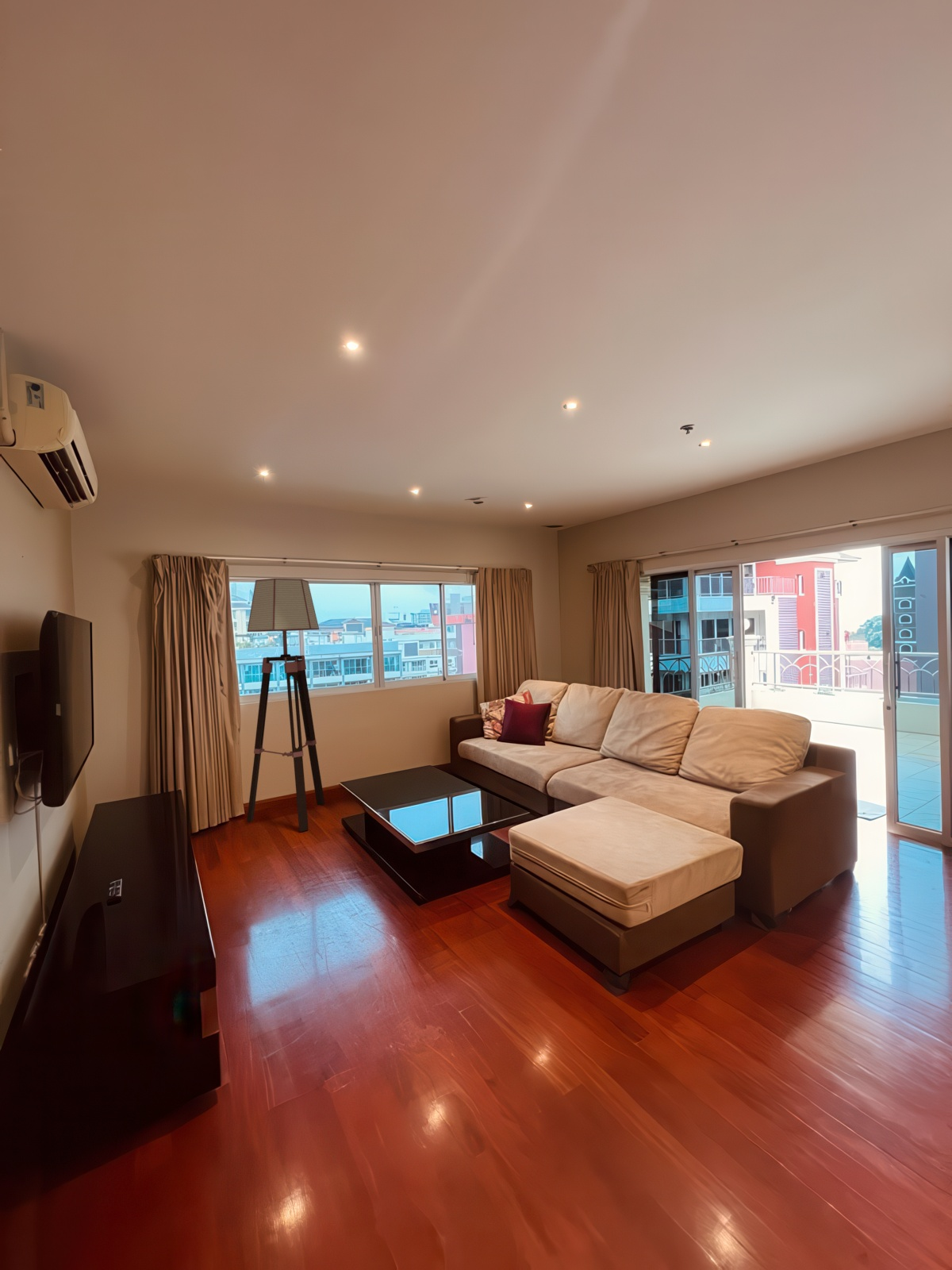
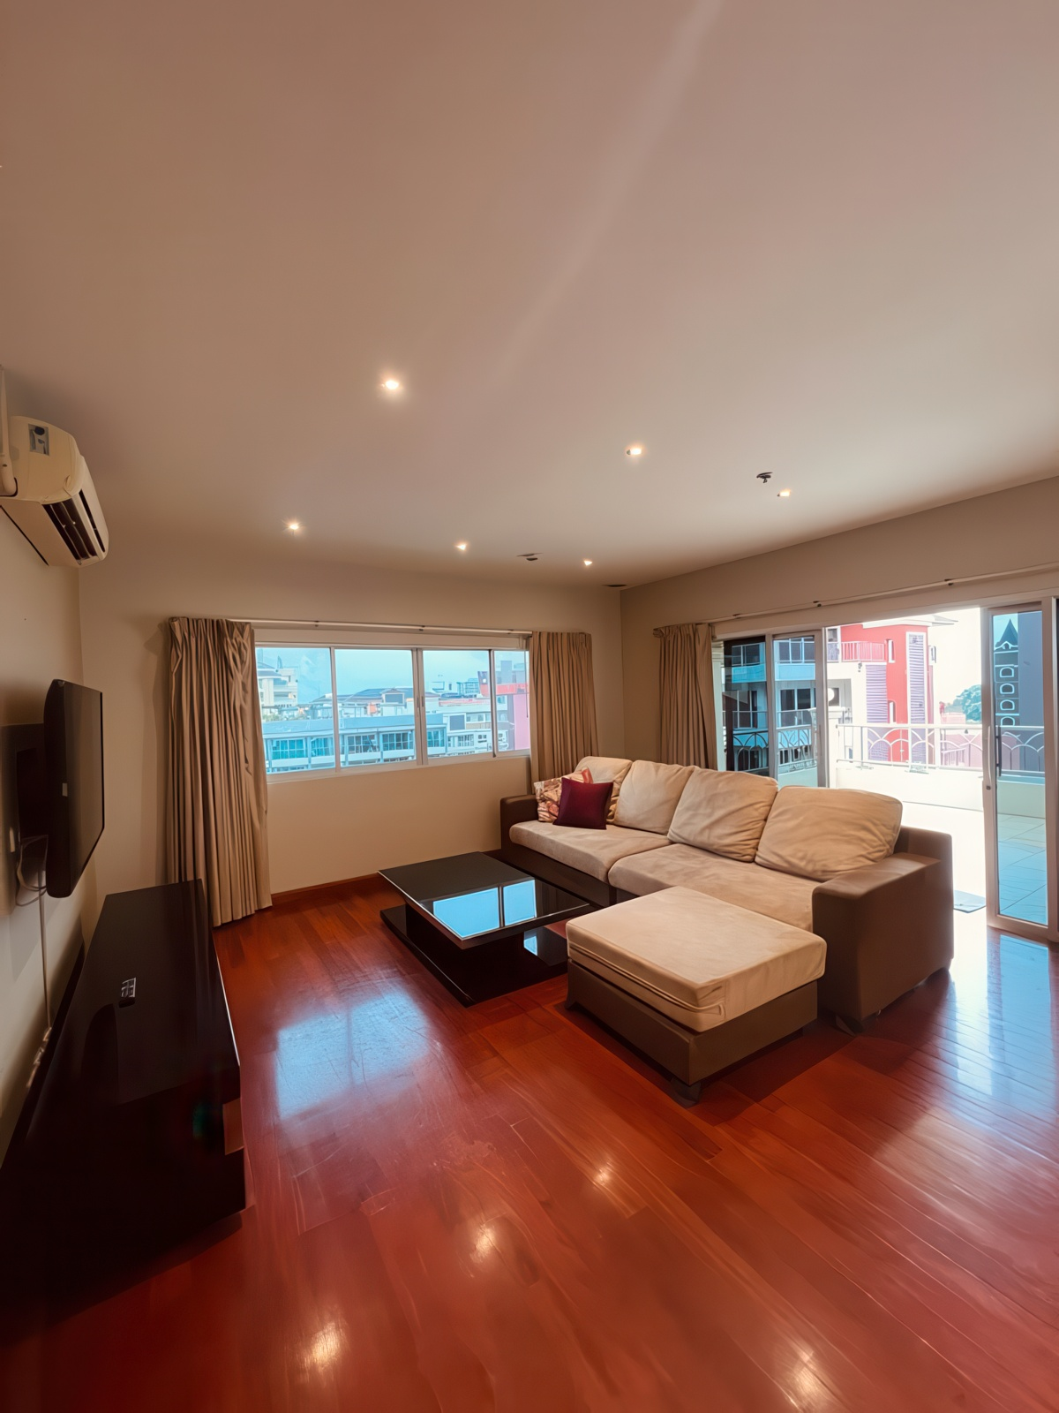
- floor lamp [246,578,325,833]
